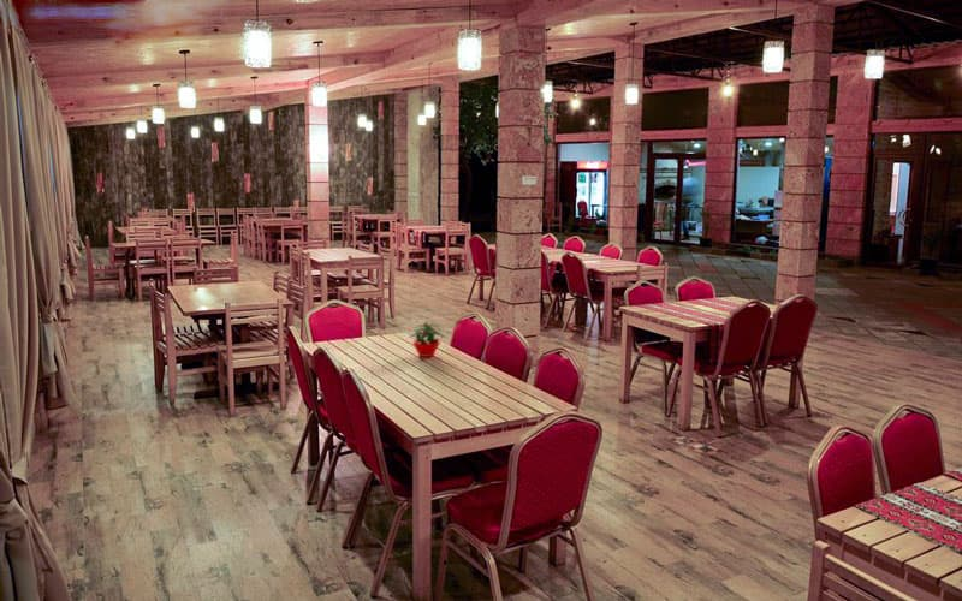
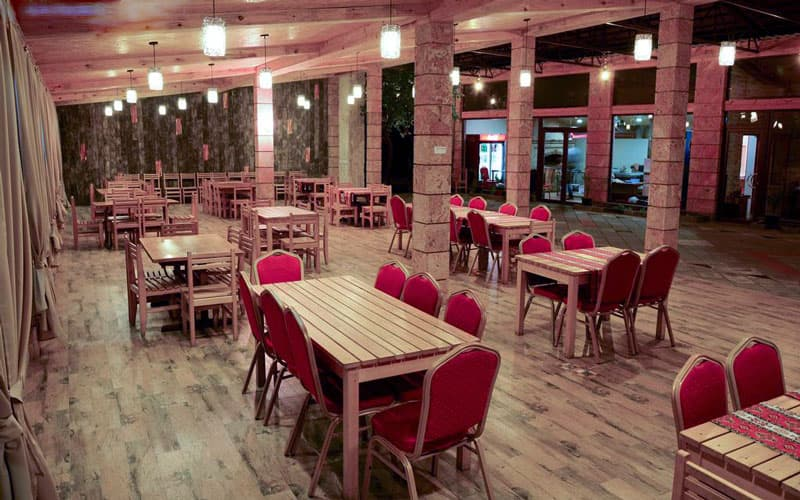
- potted flower [406,319,446,358]
